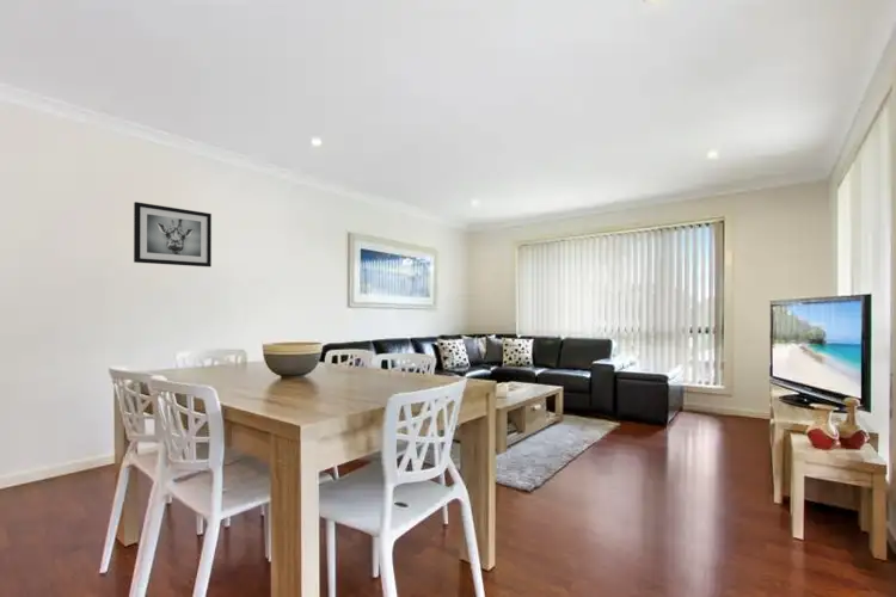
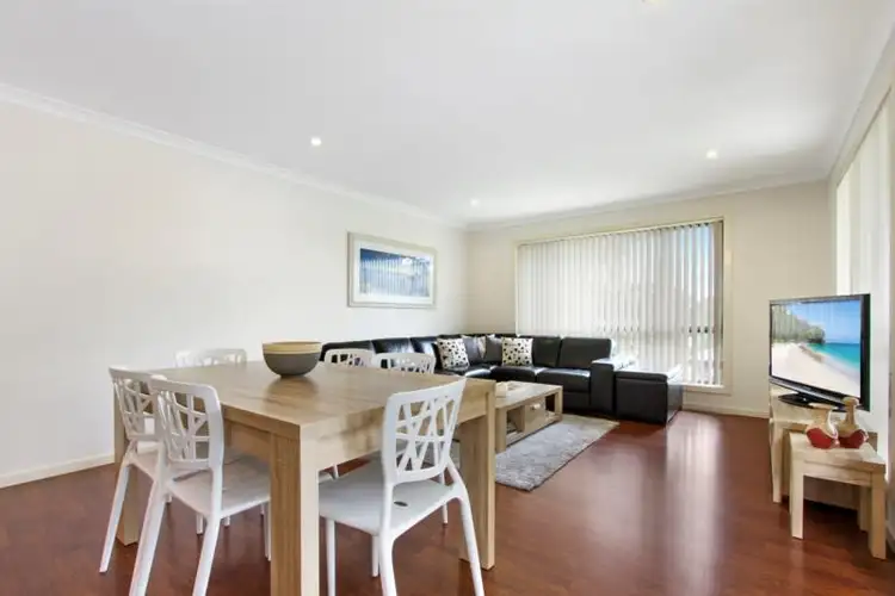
- wall art [133,201,213,267]
